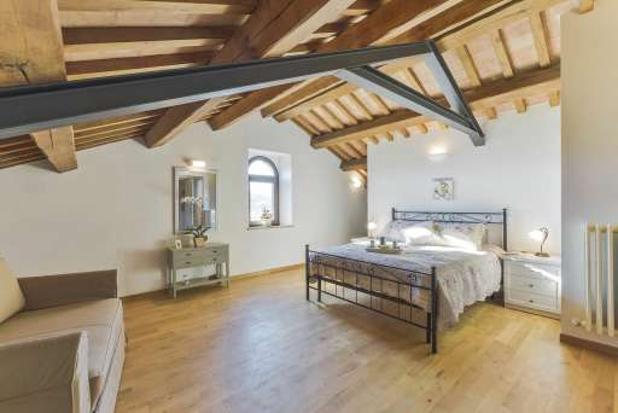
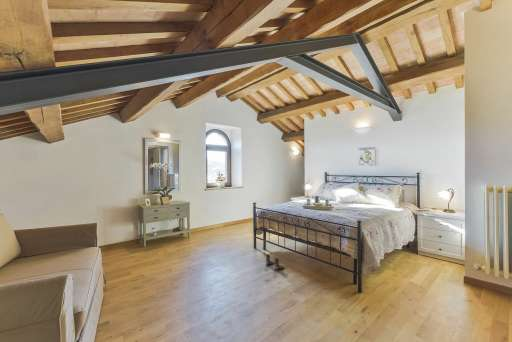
+ boots [265,253,285,271]
